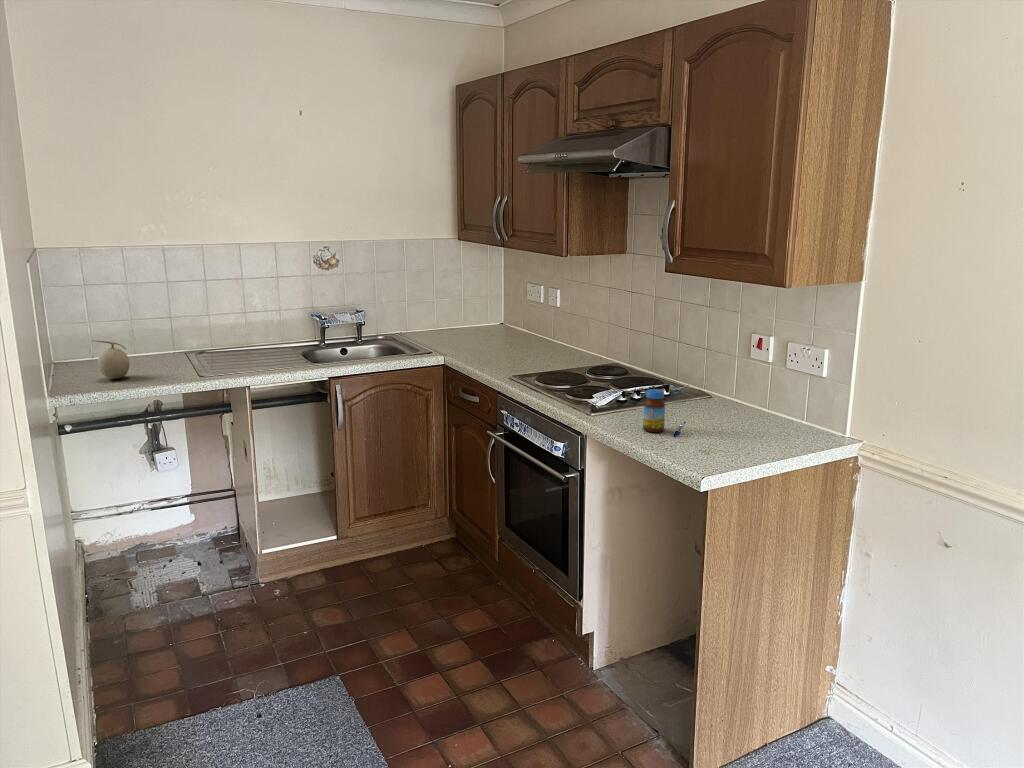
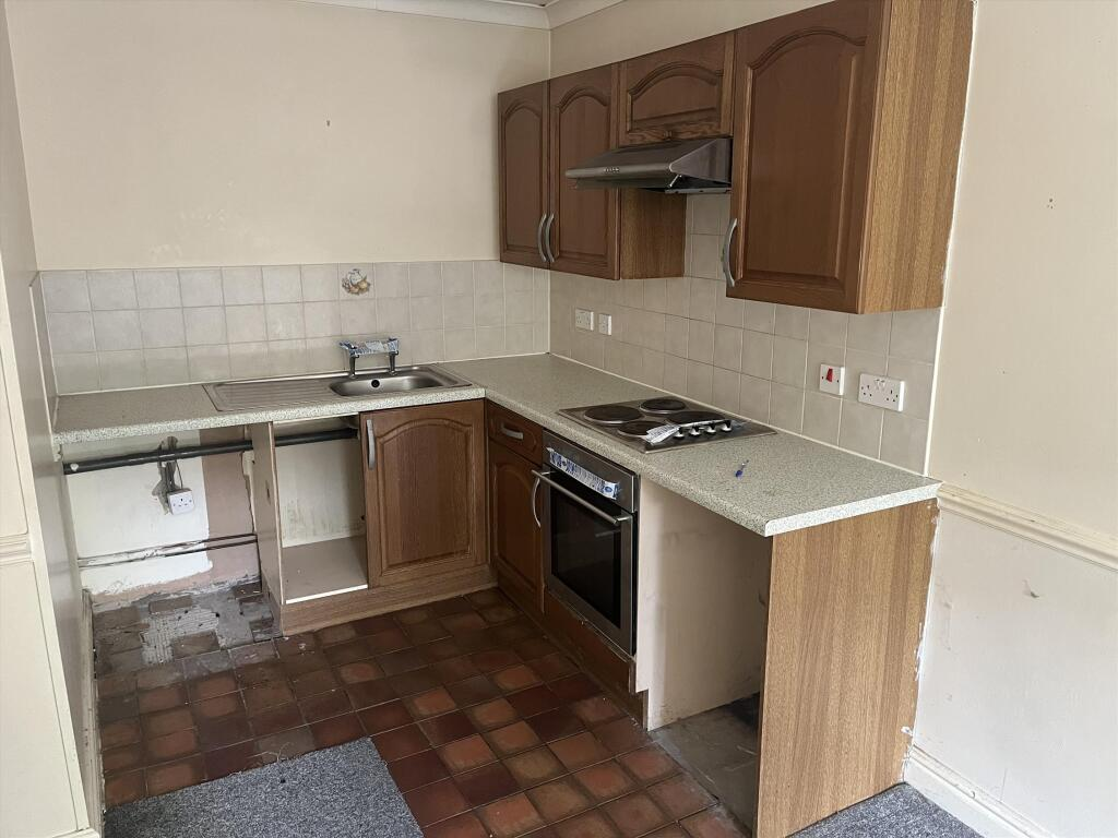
- fruit [91,339,130,380]
- jar [642,388,666,433]
